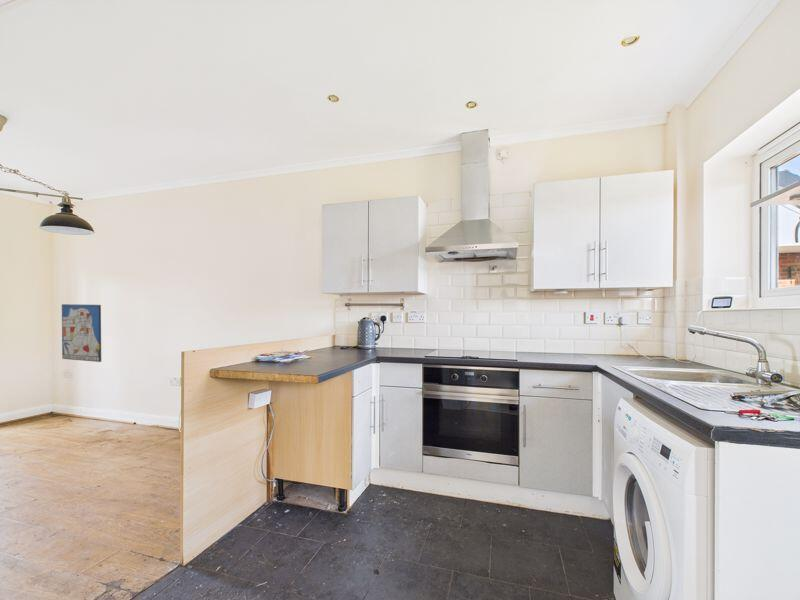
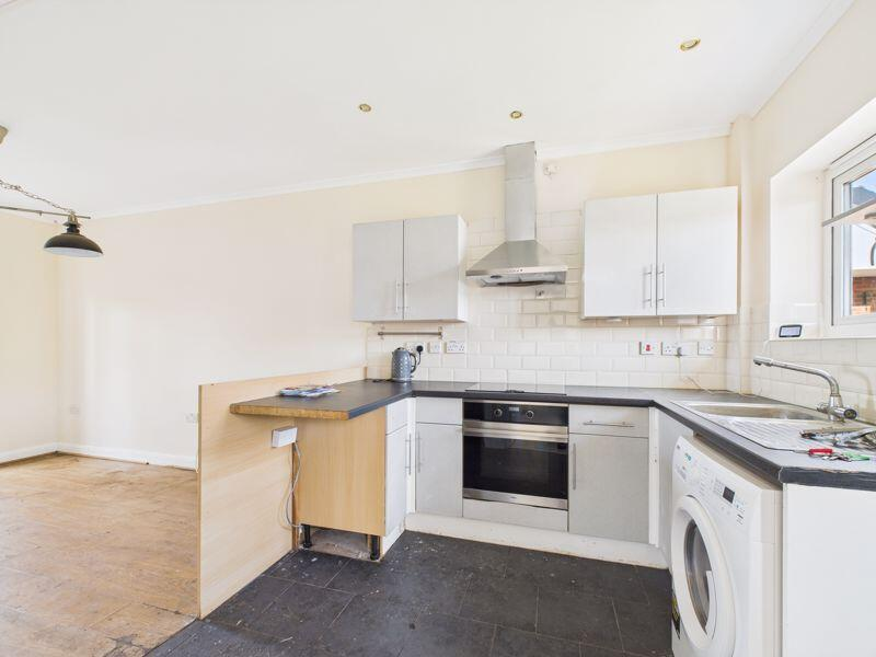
- wall art [61,303,102,363]
